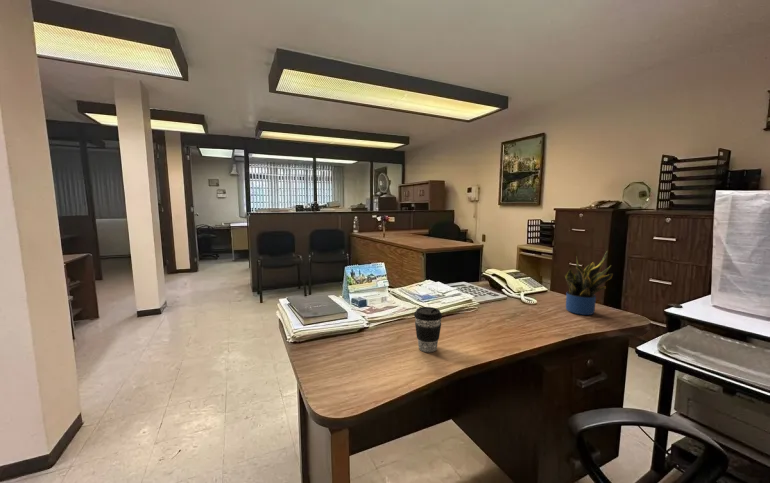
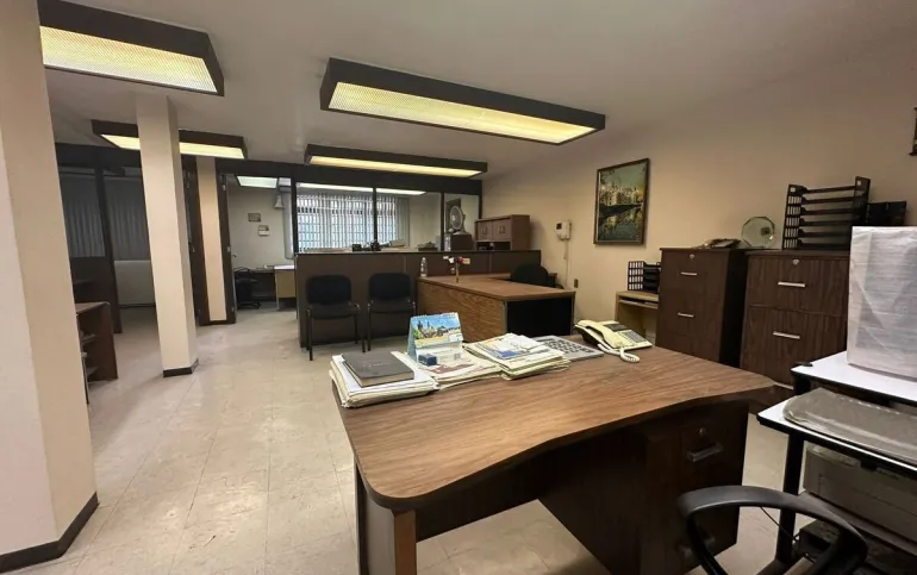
- potted plant [564,249,614,316]
- coffee cup [413,306,443,353]
